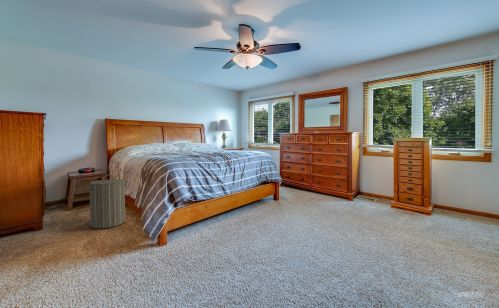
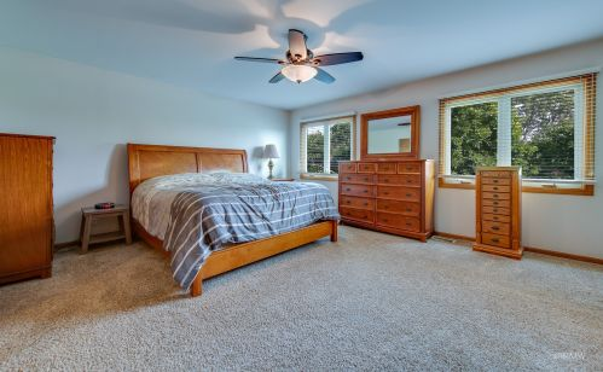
- laundry hamper [84,174,129,230]
